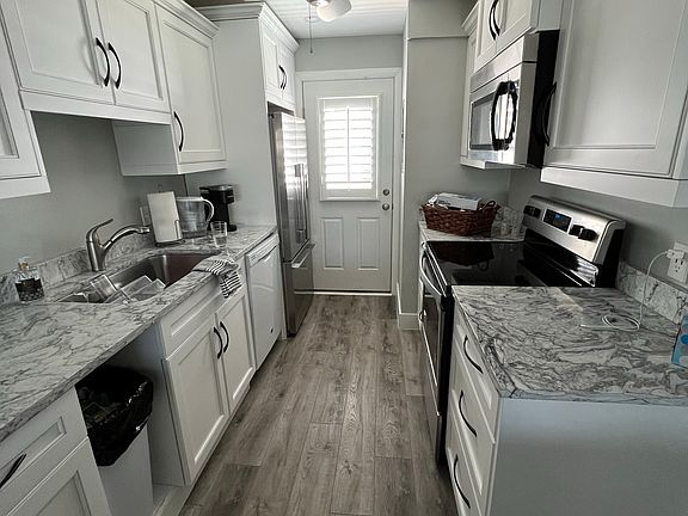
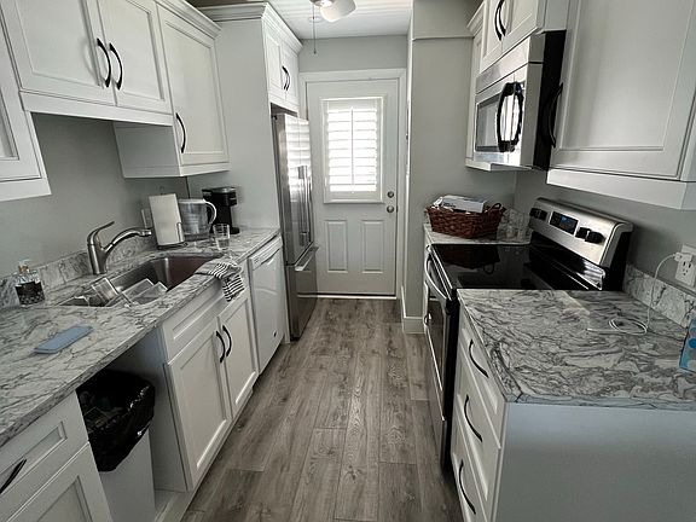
+ smartphone [31,324,94,354]
